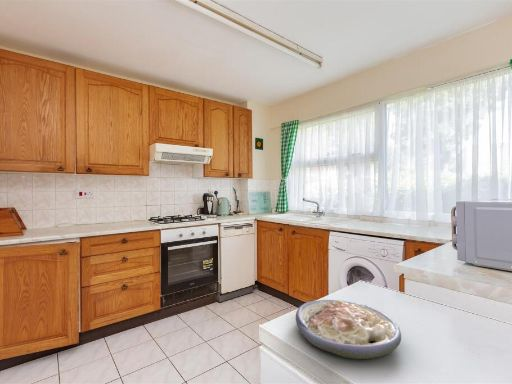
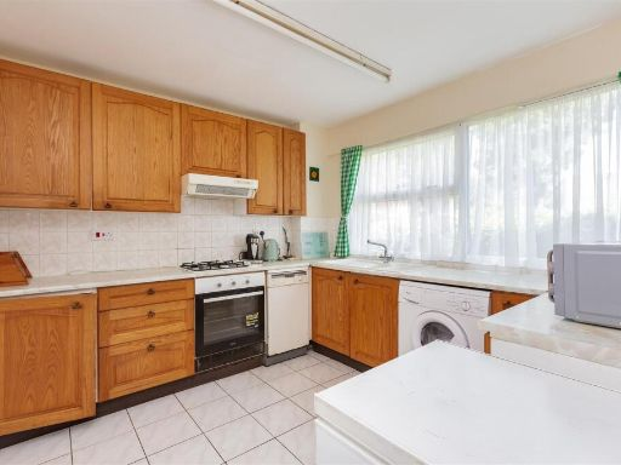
- soup [295,299,402,360]
